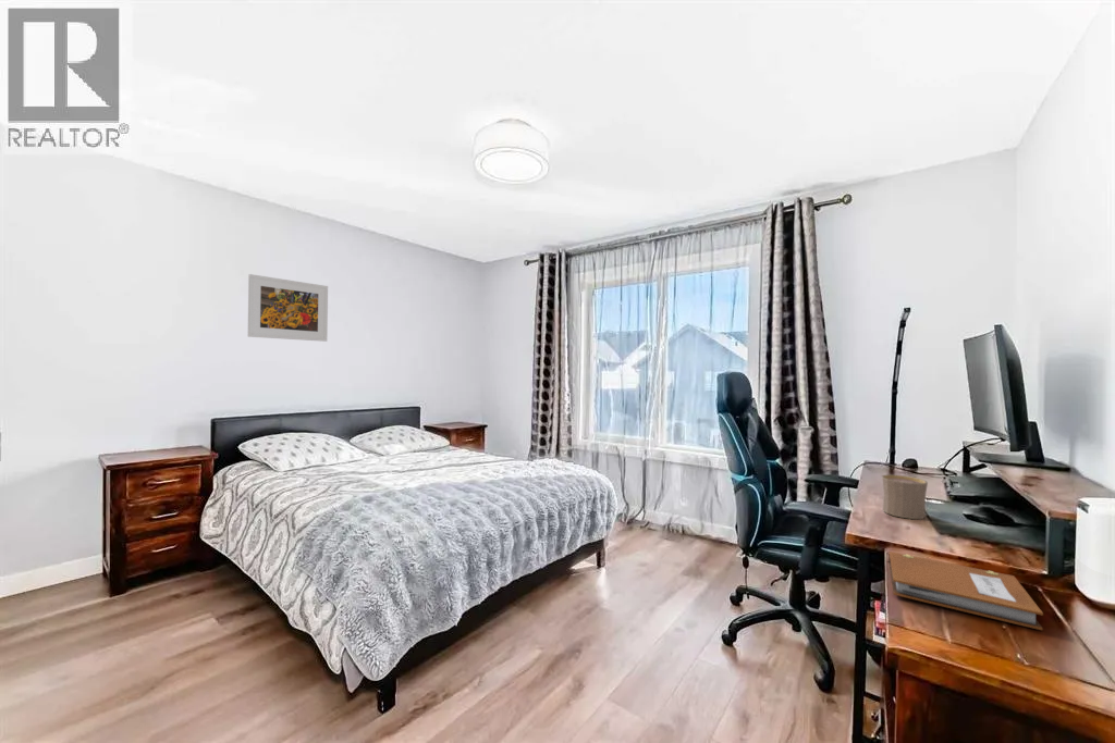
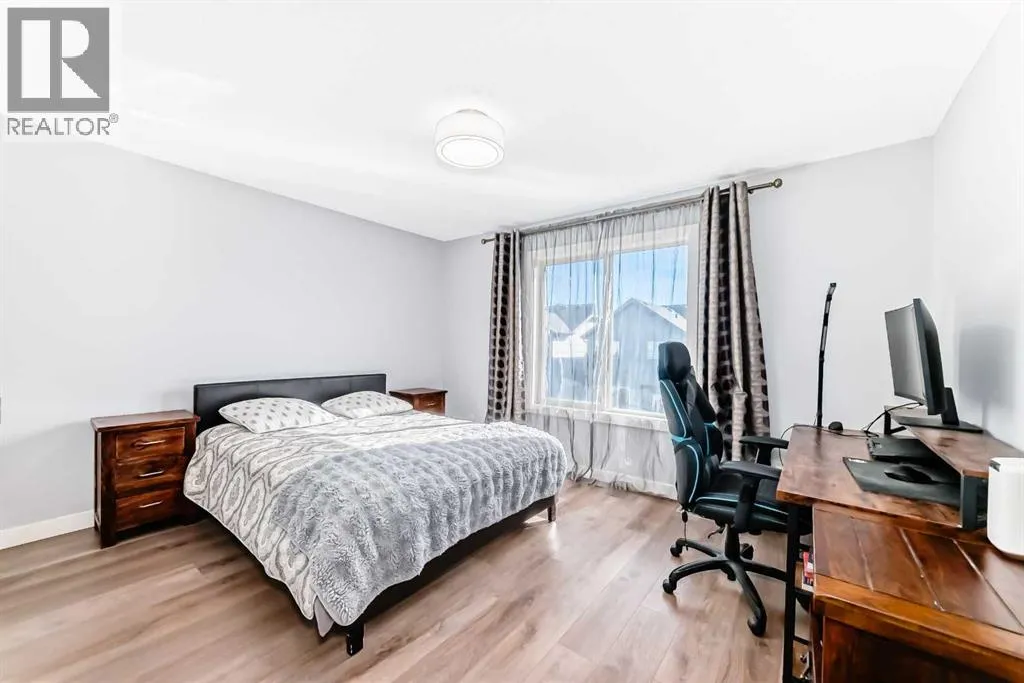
- notebook [887,550,1044,631]
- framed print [247,273,329,343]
- cup [881,473,929,520]
